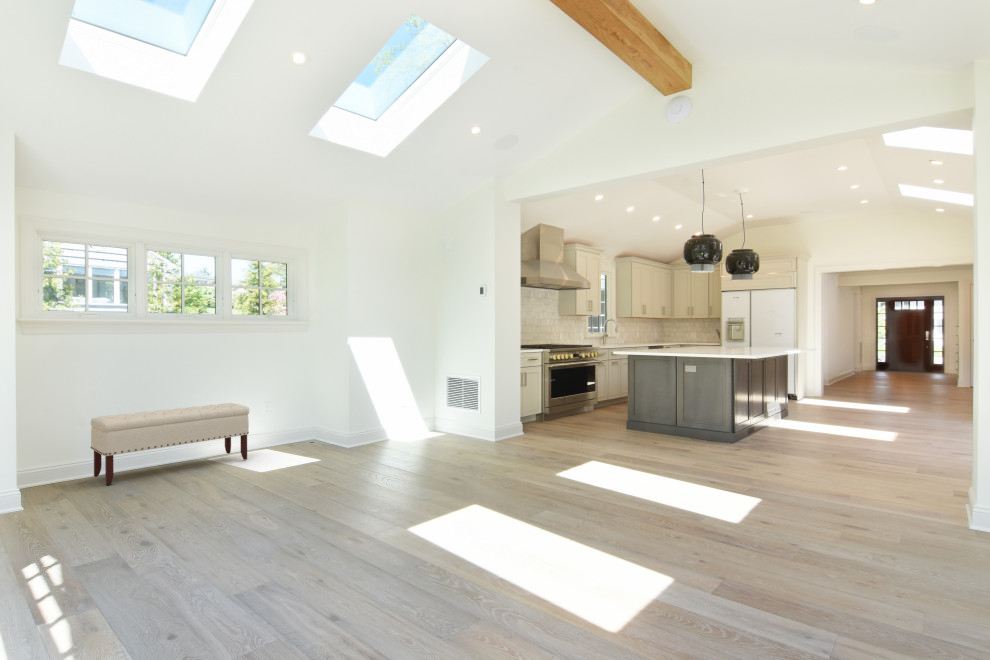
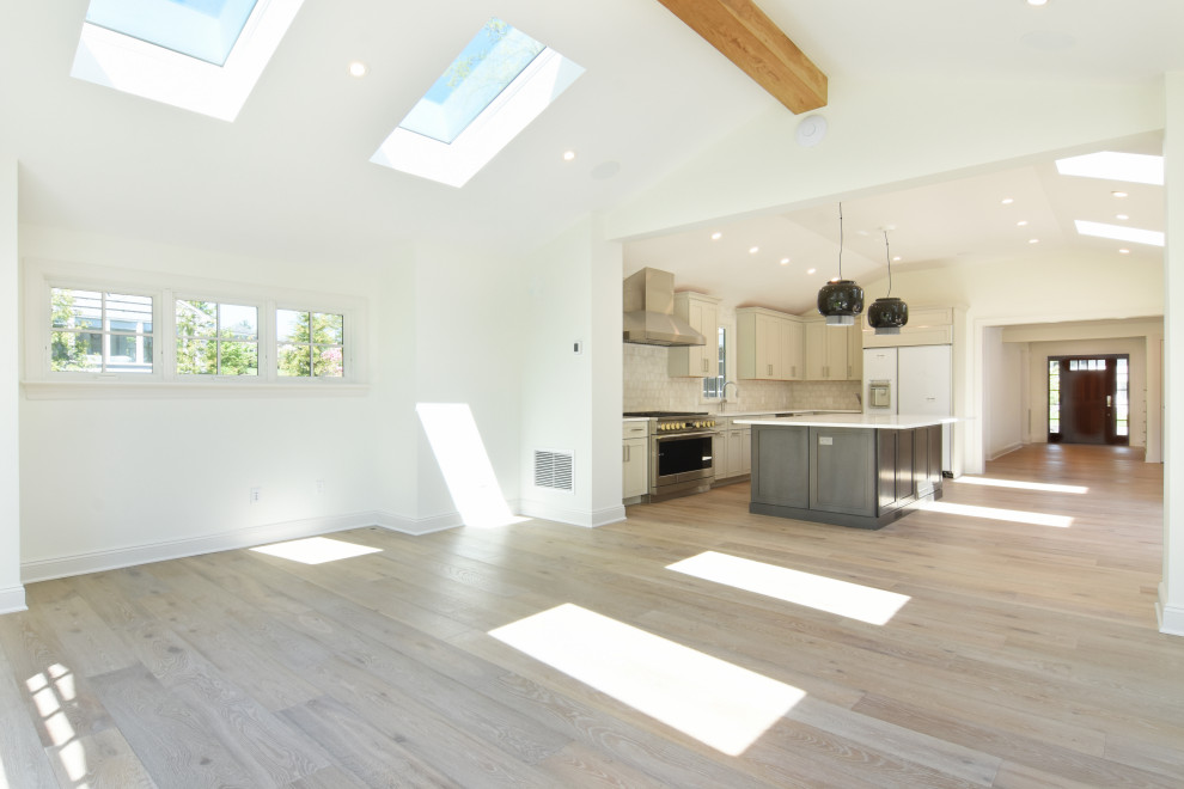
- bench [89,402,250,487]
